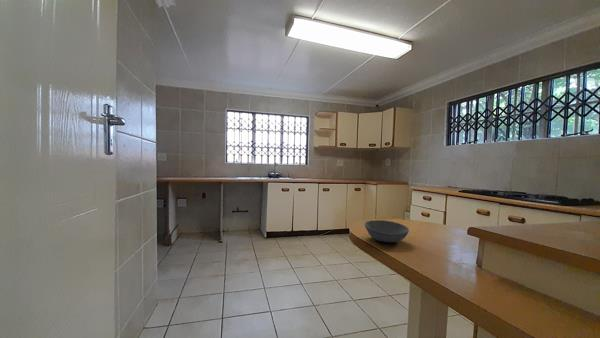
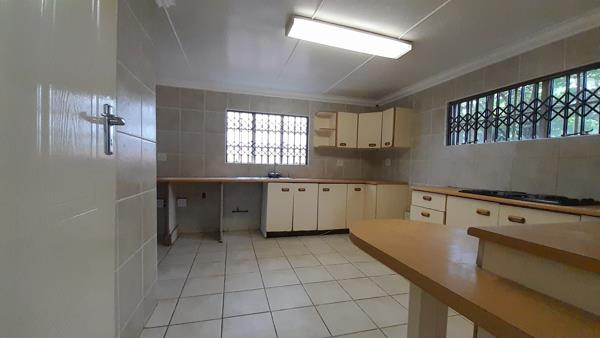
- bowl [364,219,410,243]
